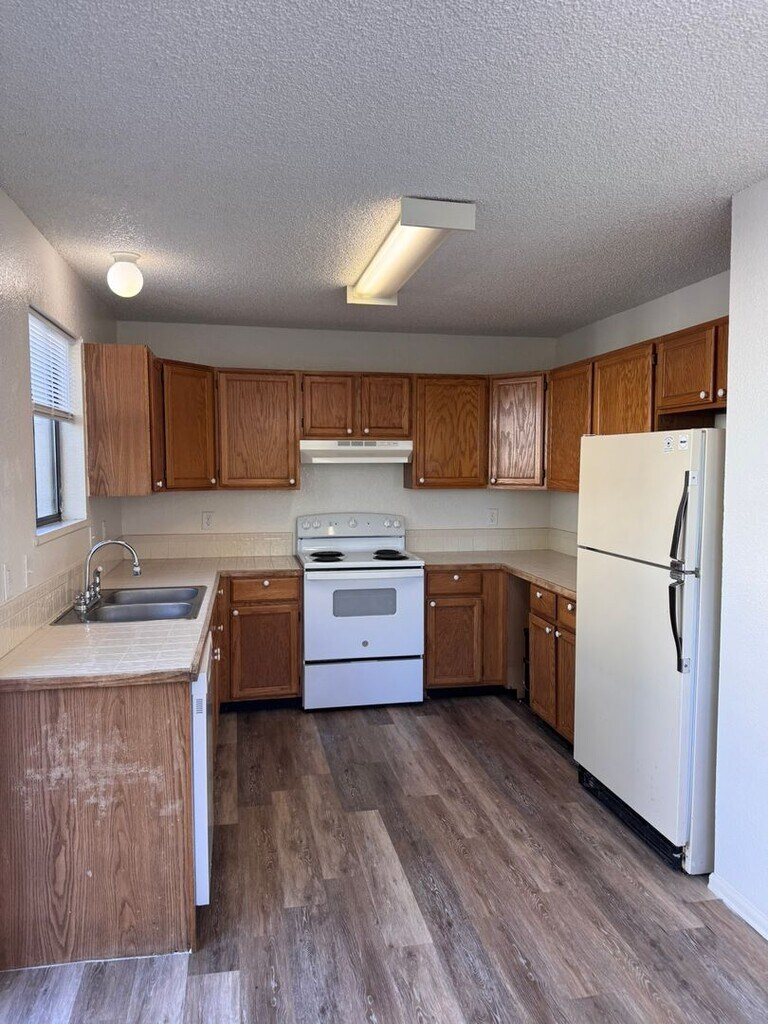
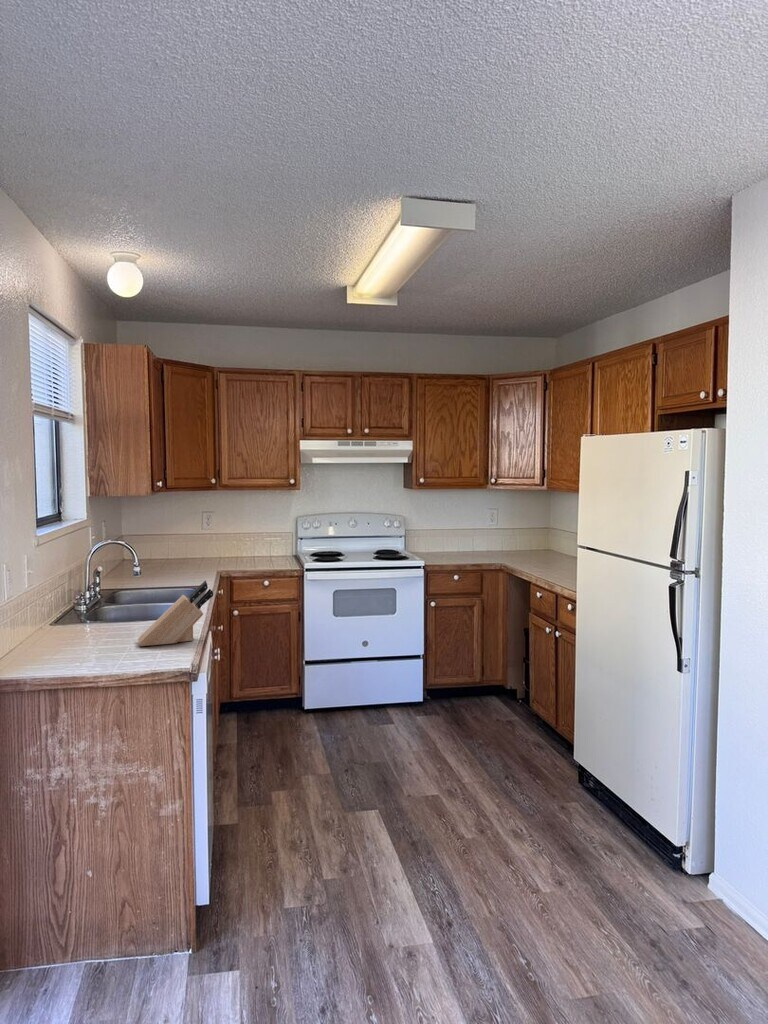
+ knife block [137,580,214,647]
